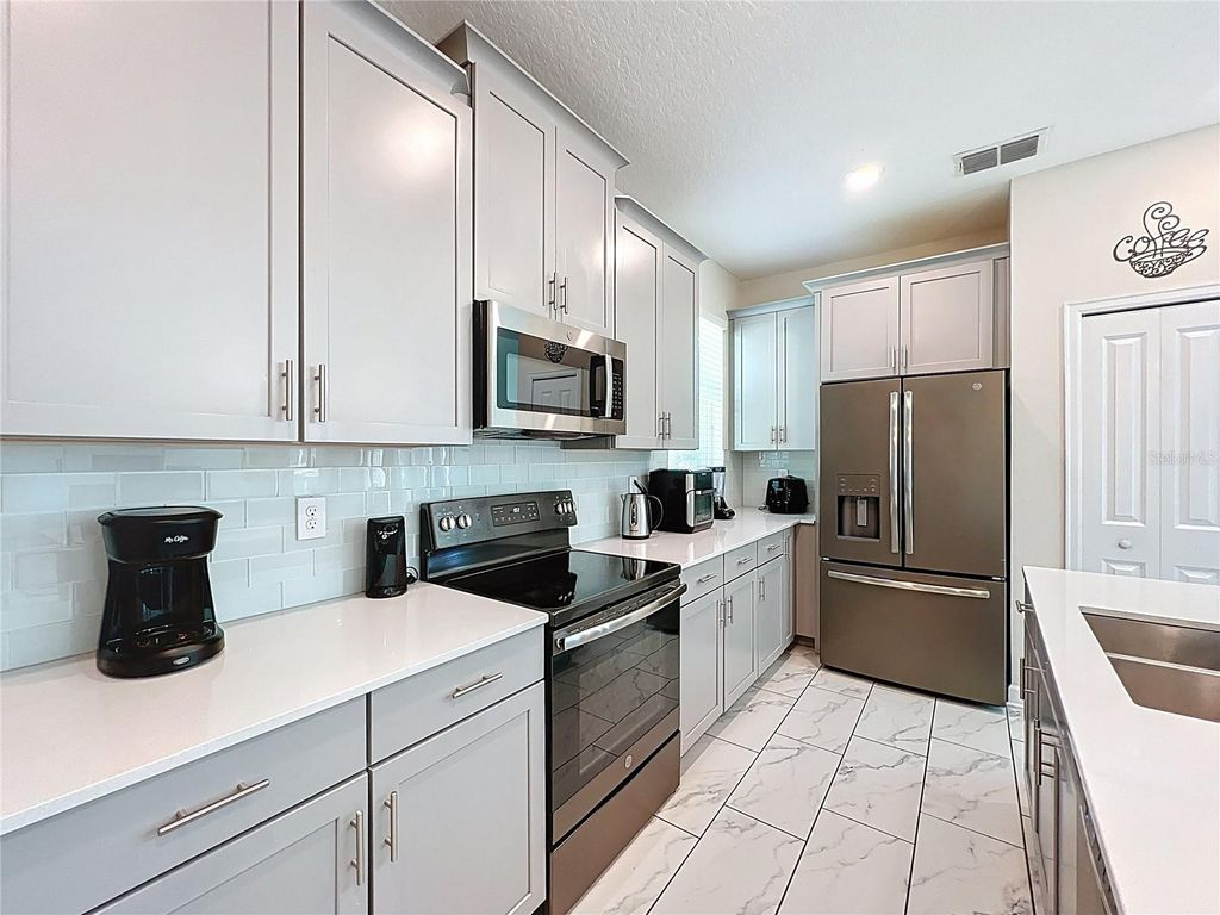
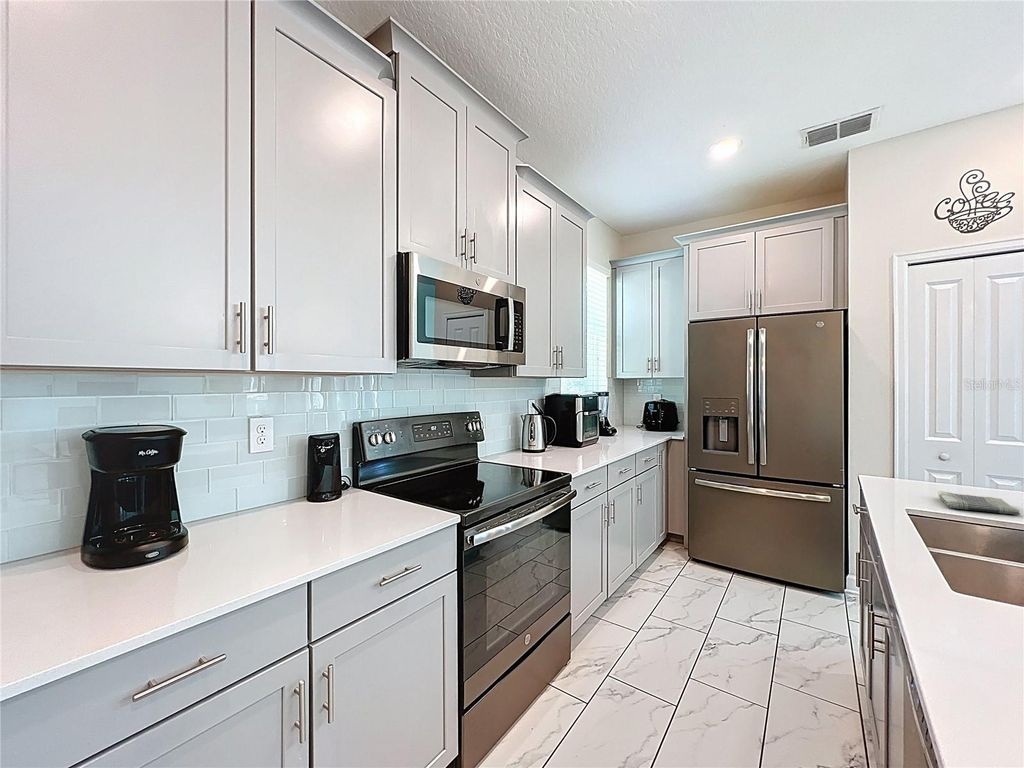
+ dish towel [937,490,1021,516]
